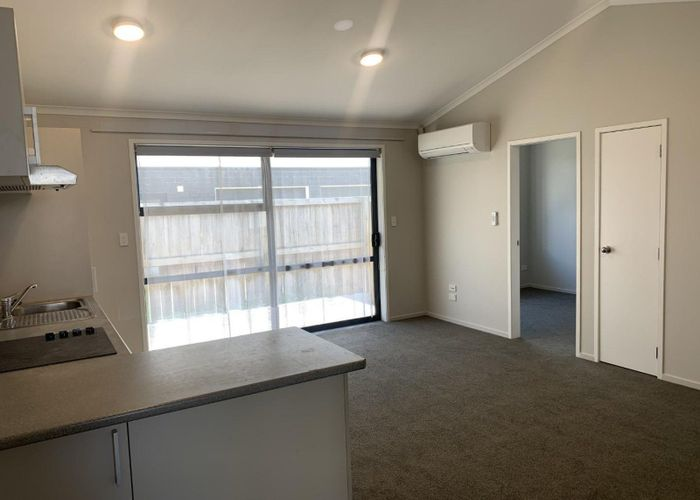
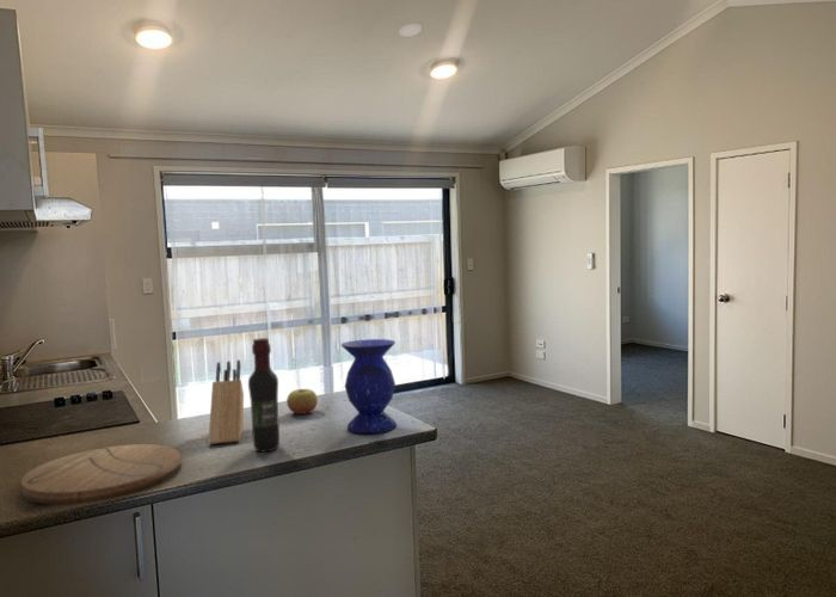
+ wine bottle [247,337,281,453]
+ knife block [208,359,245,445]
+ apple [285,388,319,416]
+ vase [340,338,398,435]
+ cutting board [20,443,183,505]
